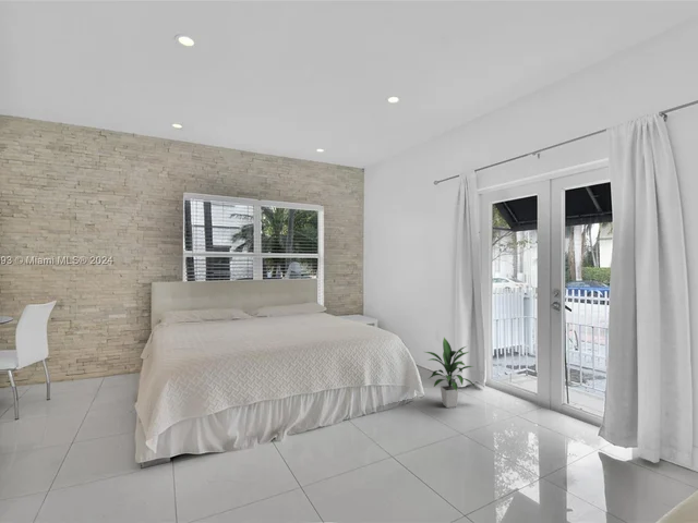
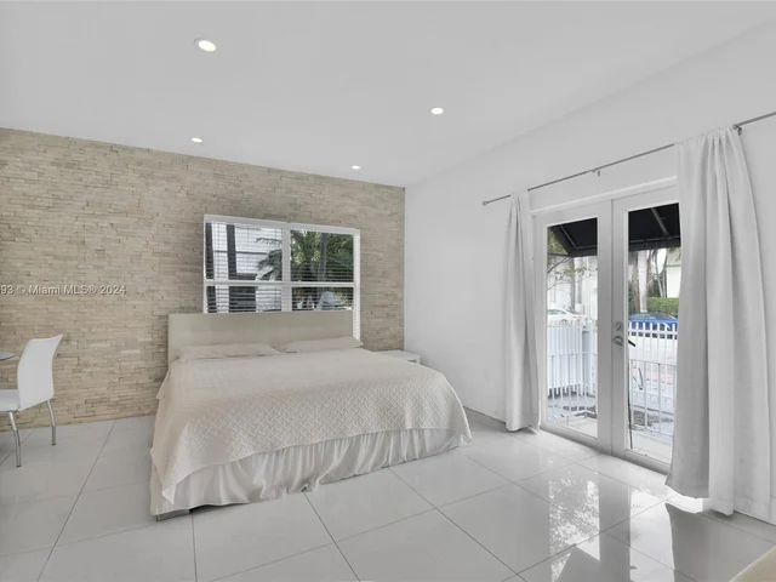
- indoor plant [424,337,478,409]
